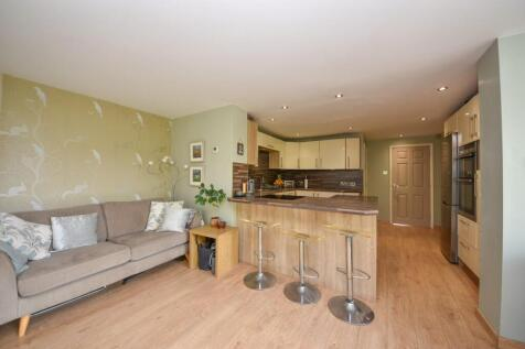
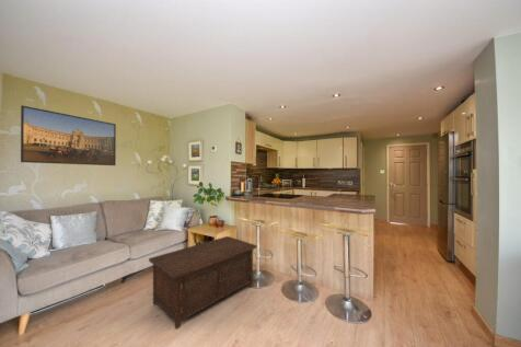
+ cabinet [148,235,258,331]
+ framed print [20,105,117,166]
